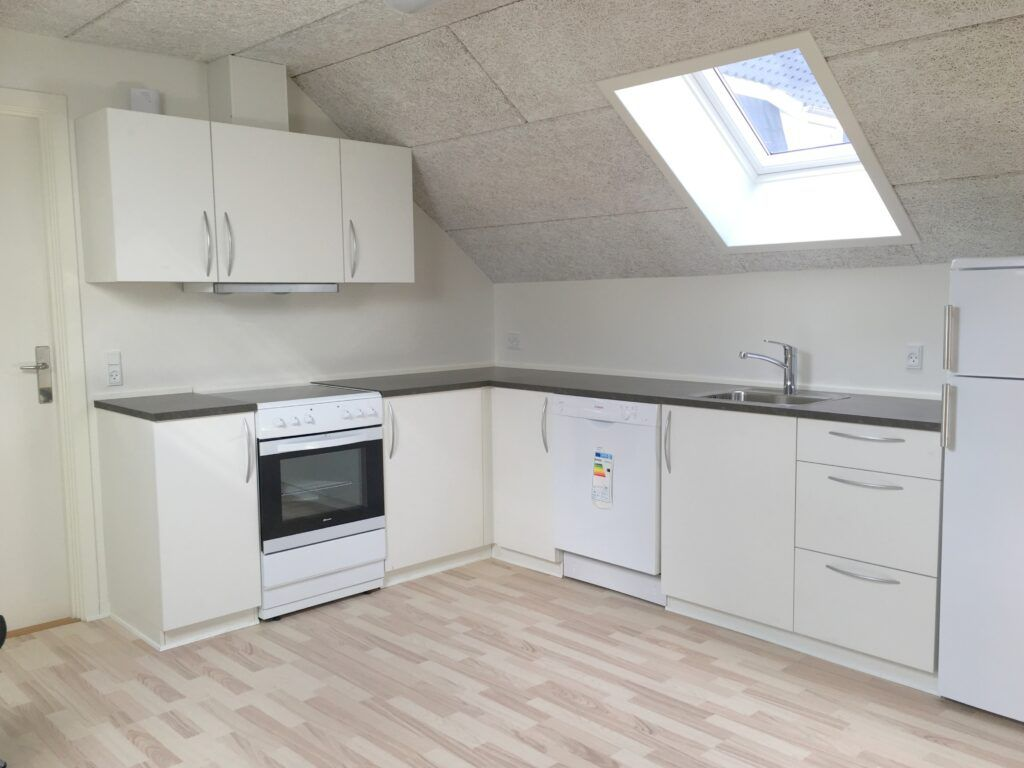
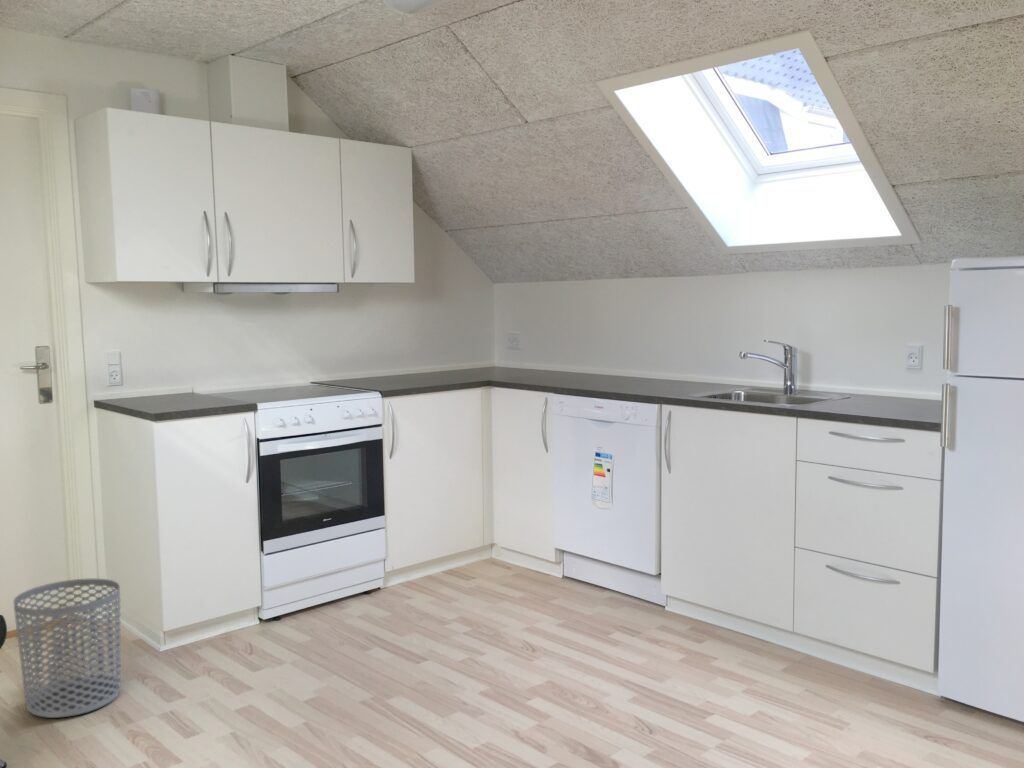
+ waste bin [12,578,122,719]
